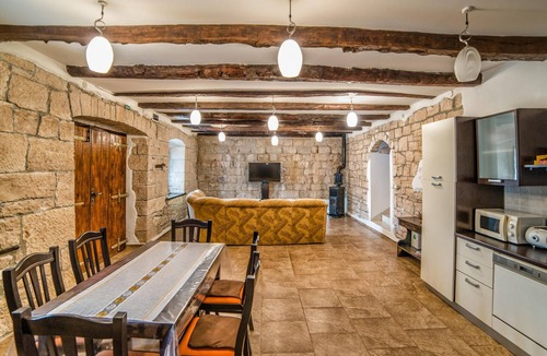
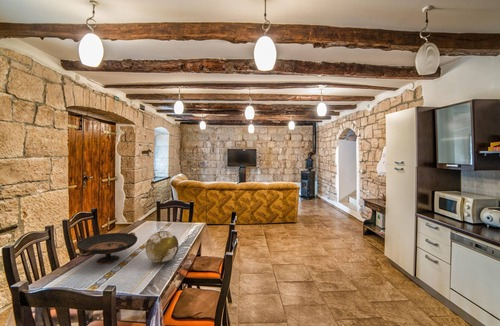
+ decorative bowl [73,231,138,265]
+ decorative orb [144,230,180,265]
